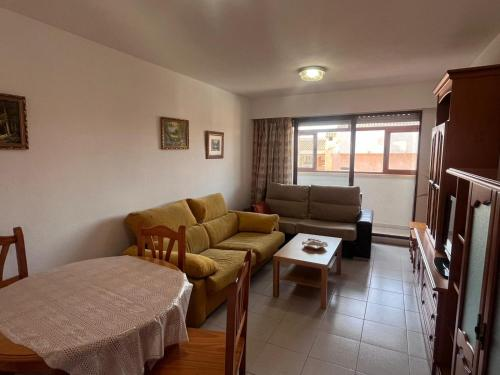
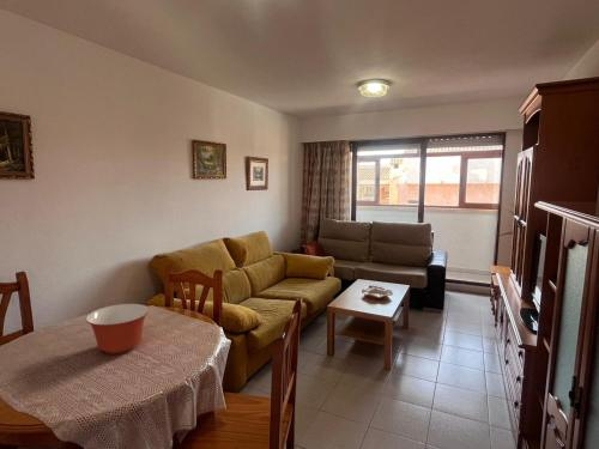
+ mixing bowl [85,303,150,356]
